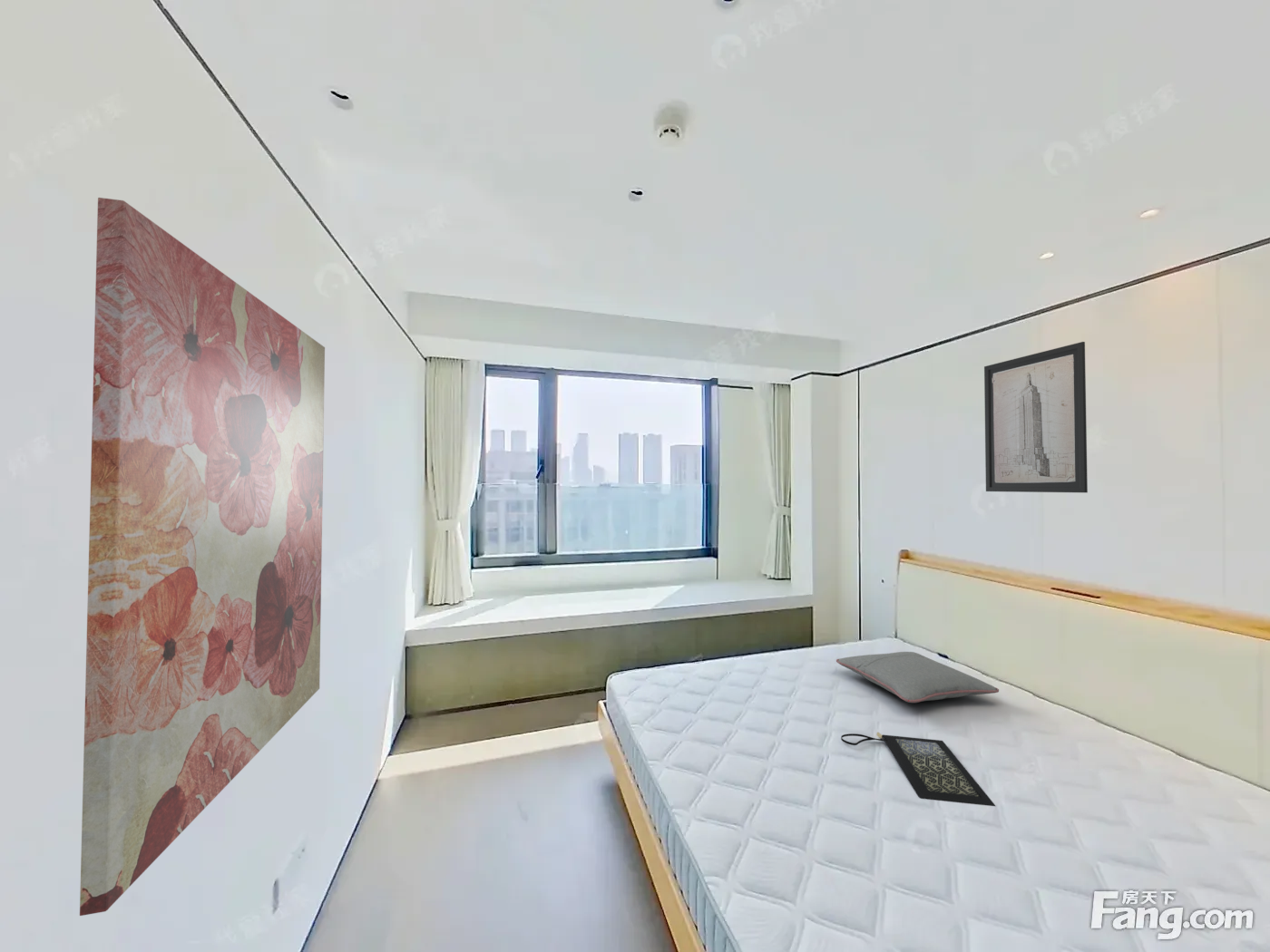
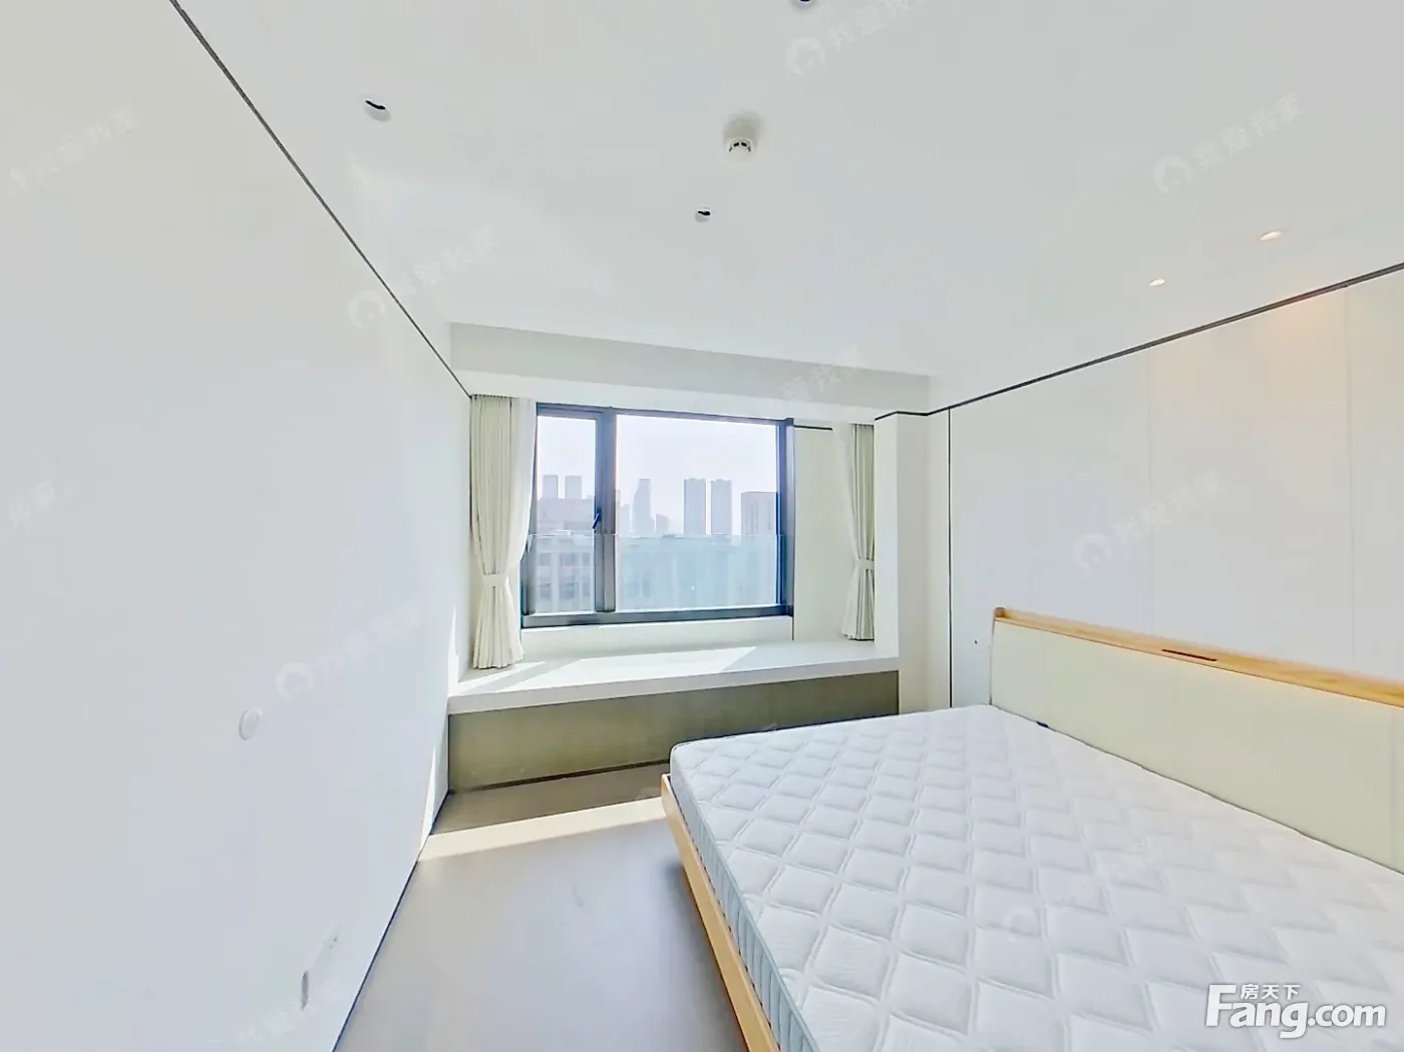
- clutch bag [840,732,996,807]
- wall art [79,197,326,917]
- pillow [835,651,1000,704]
- wall art [983,341,1089,493]
